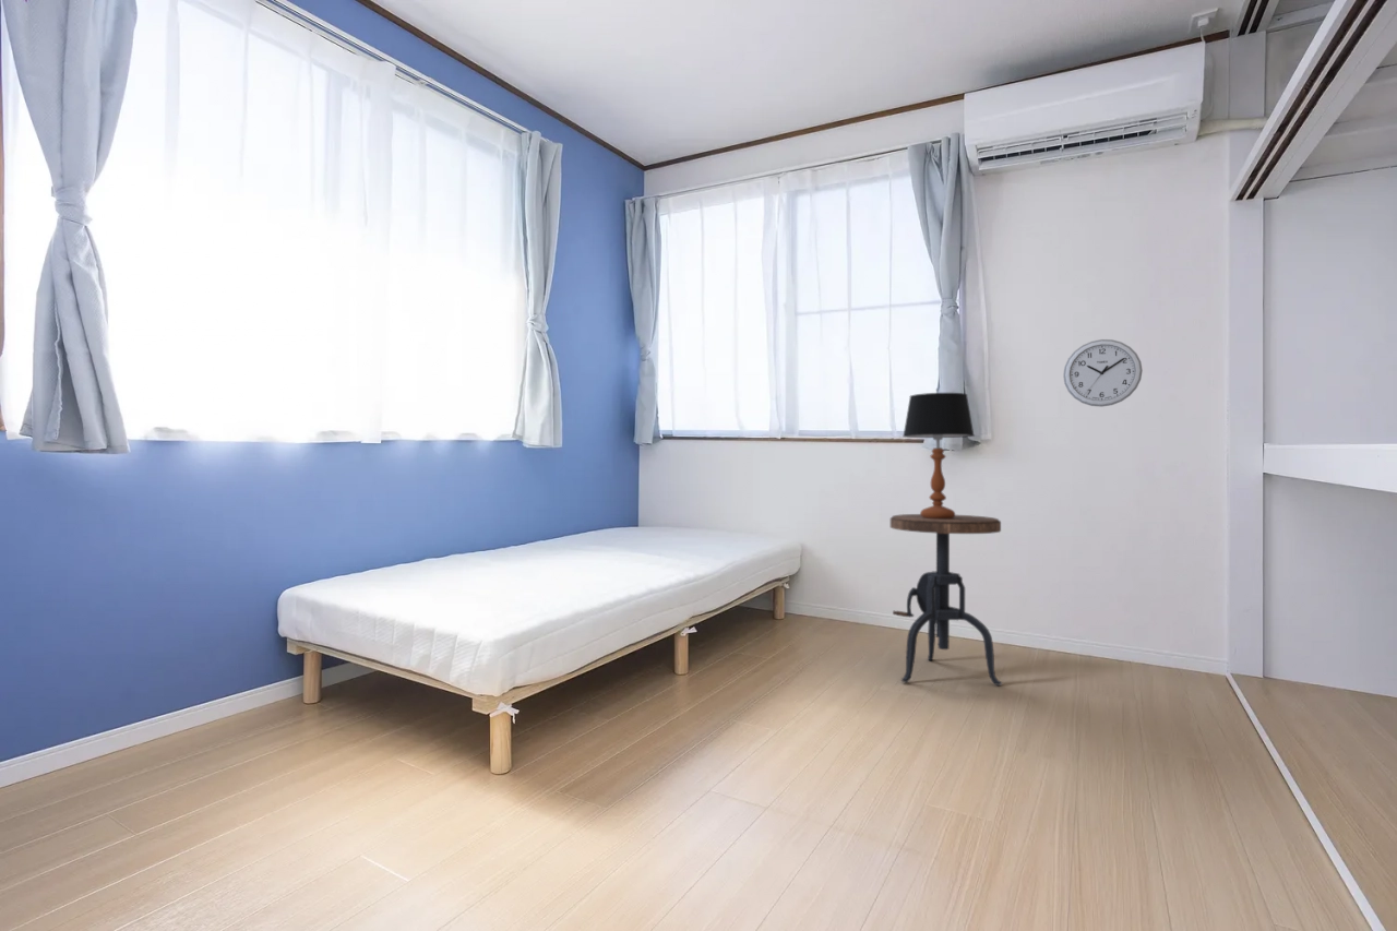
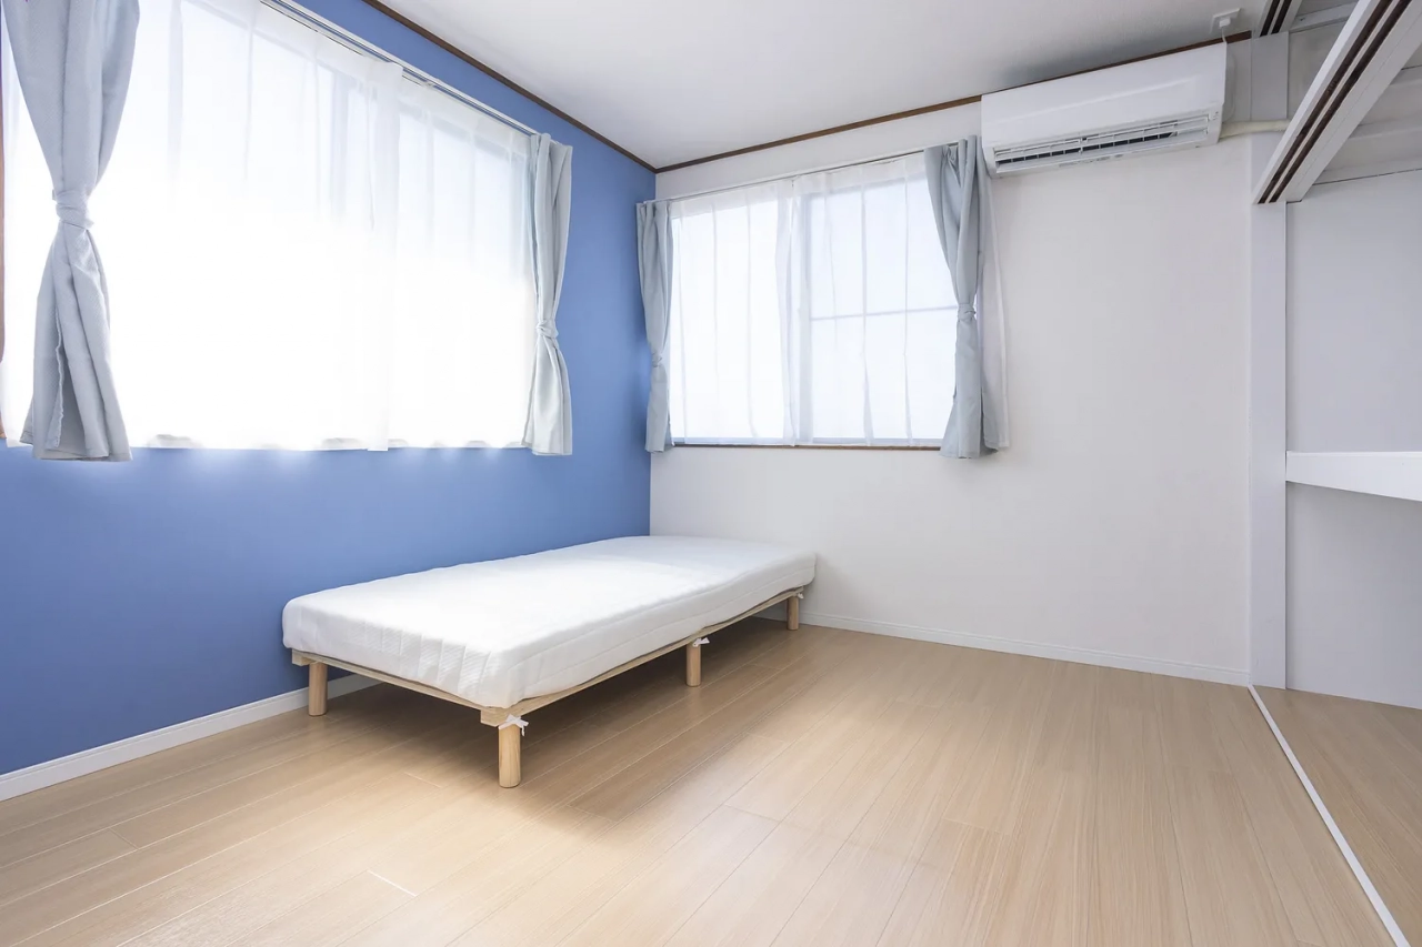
- table lamp [902,392,976,520]
- side table [889,513,1003,687]
- wall clock [1062,338,1144,408]
